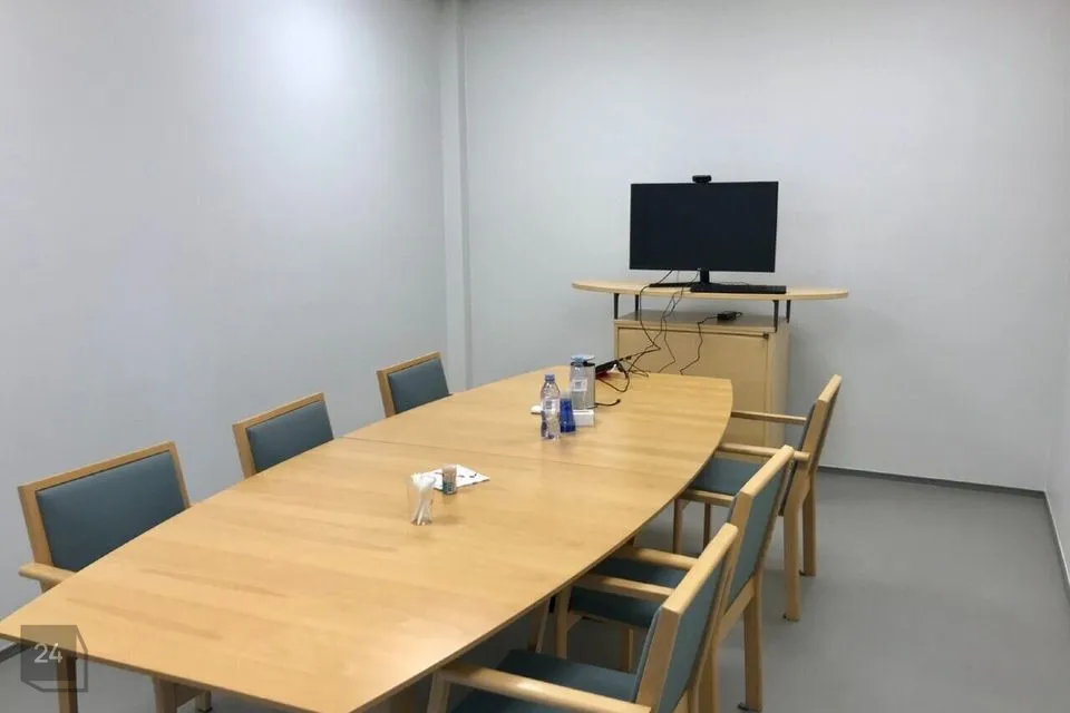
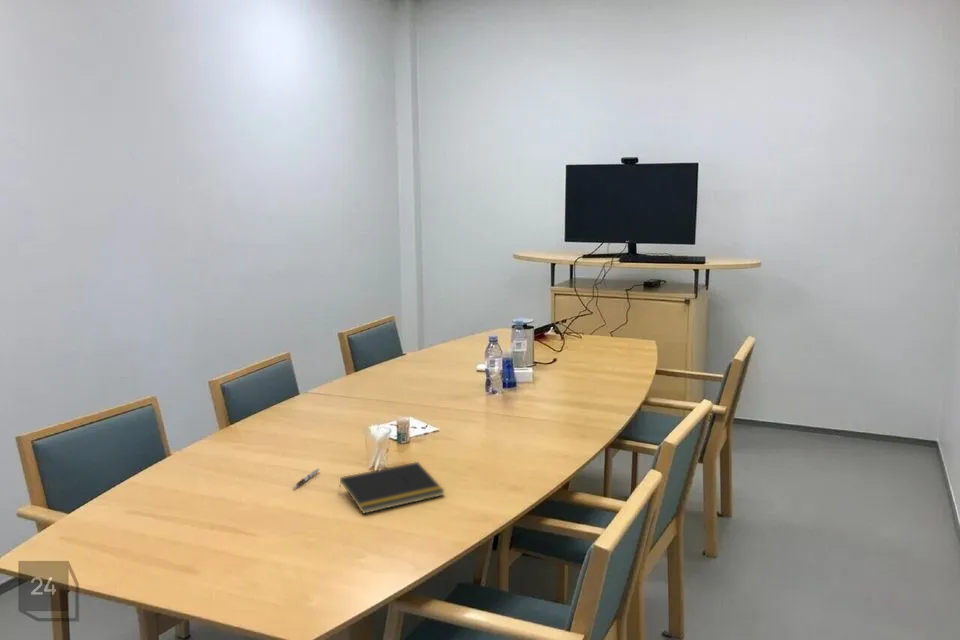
+ notepad [338,461,446,515]
+ pen [292,467,320,489]
